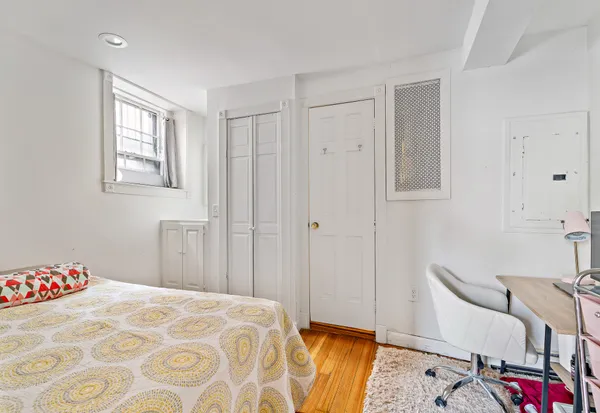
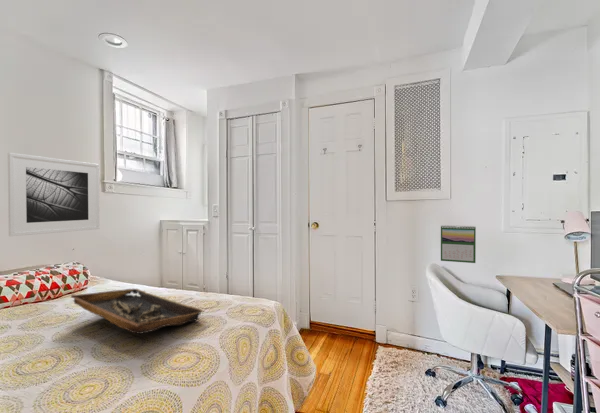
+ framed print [7,152,101,237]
+ calendar [440,224,477,264]
+ tray [70,288,204,335]
